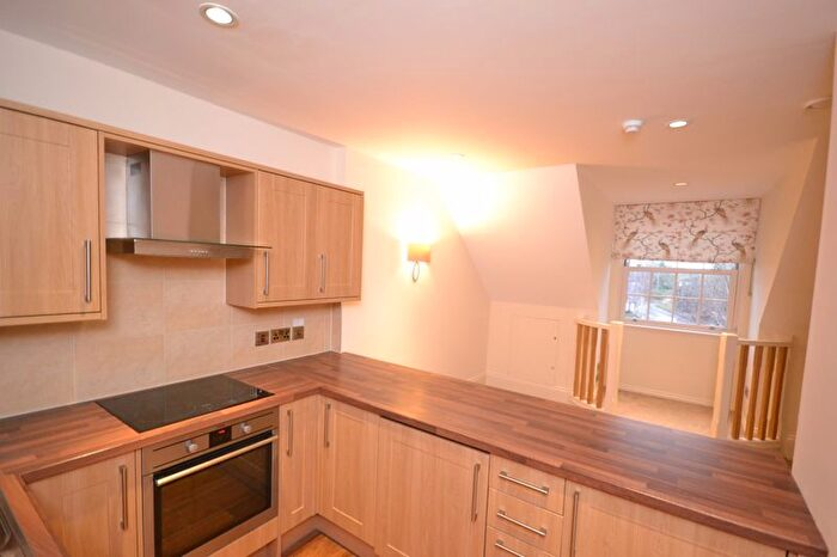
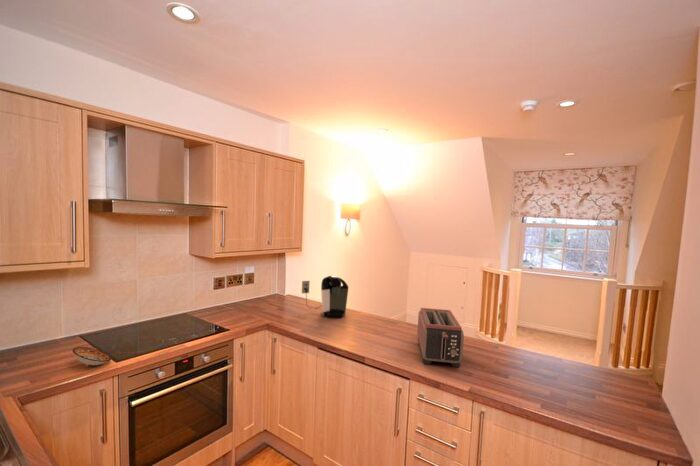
+ coffee maker [301,275,349,320]
+ toaster [416,307,465,369]
+ bowl [71,346,112,366]
